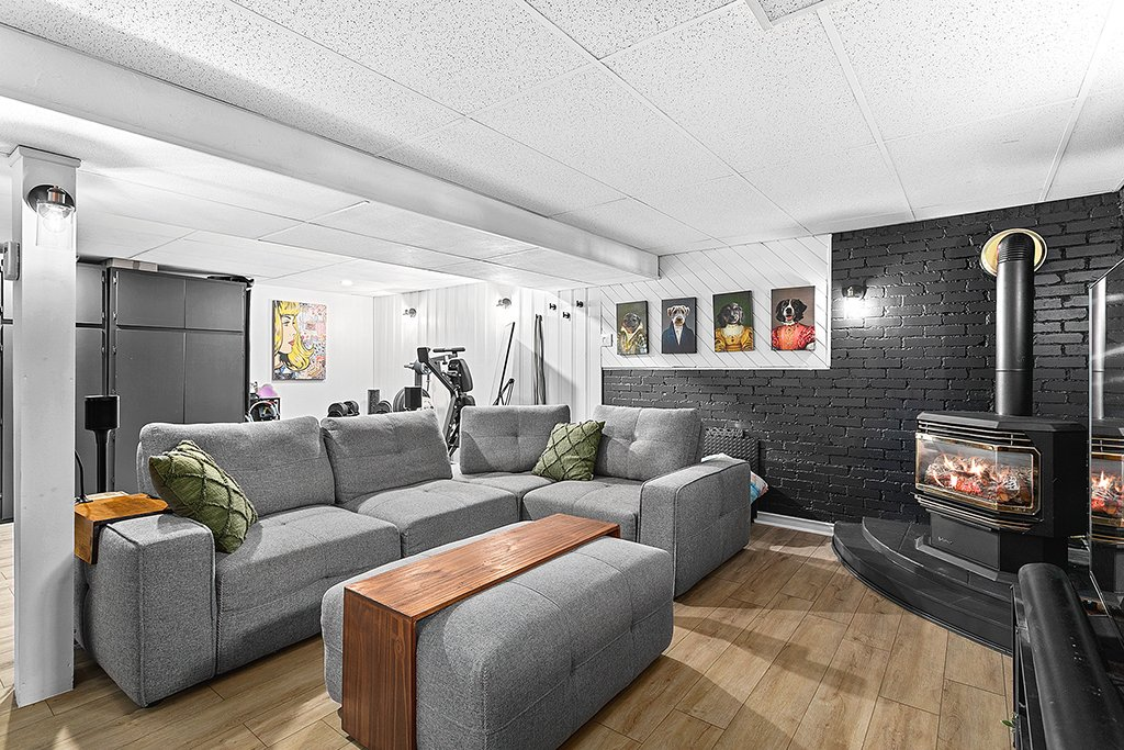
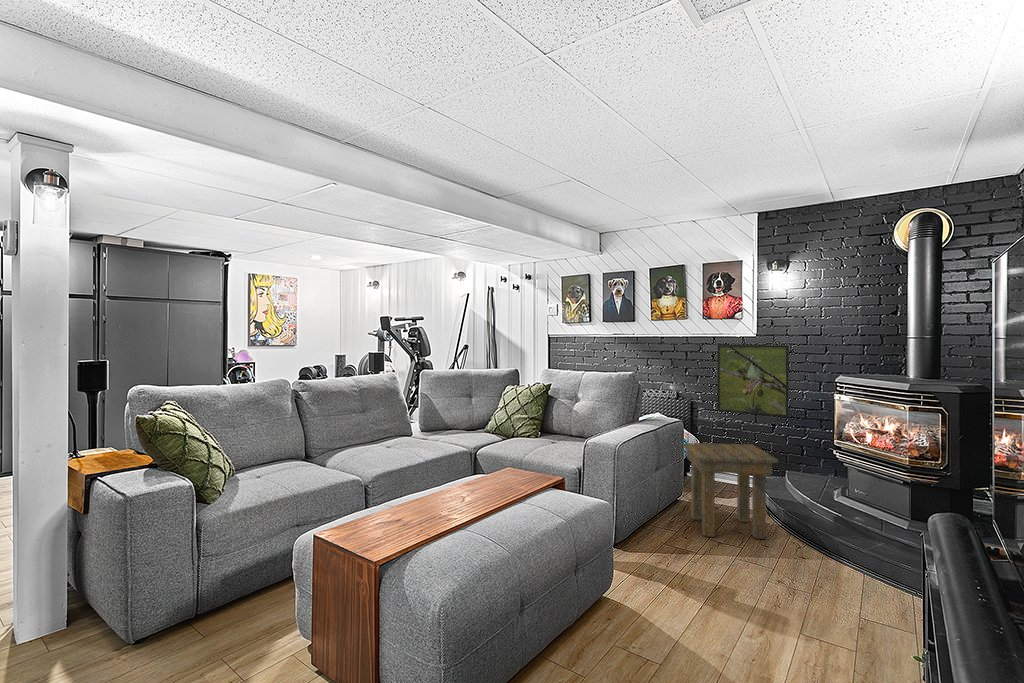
+ side table [681,442,779,540]
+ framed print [717,344,790,418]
